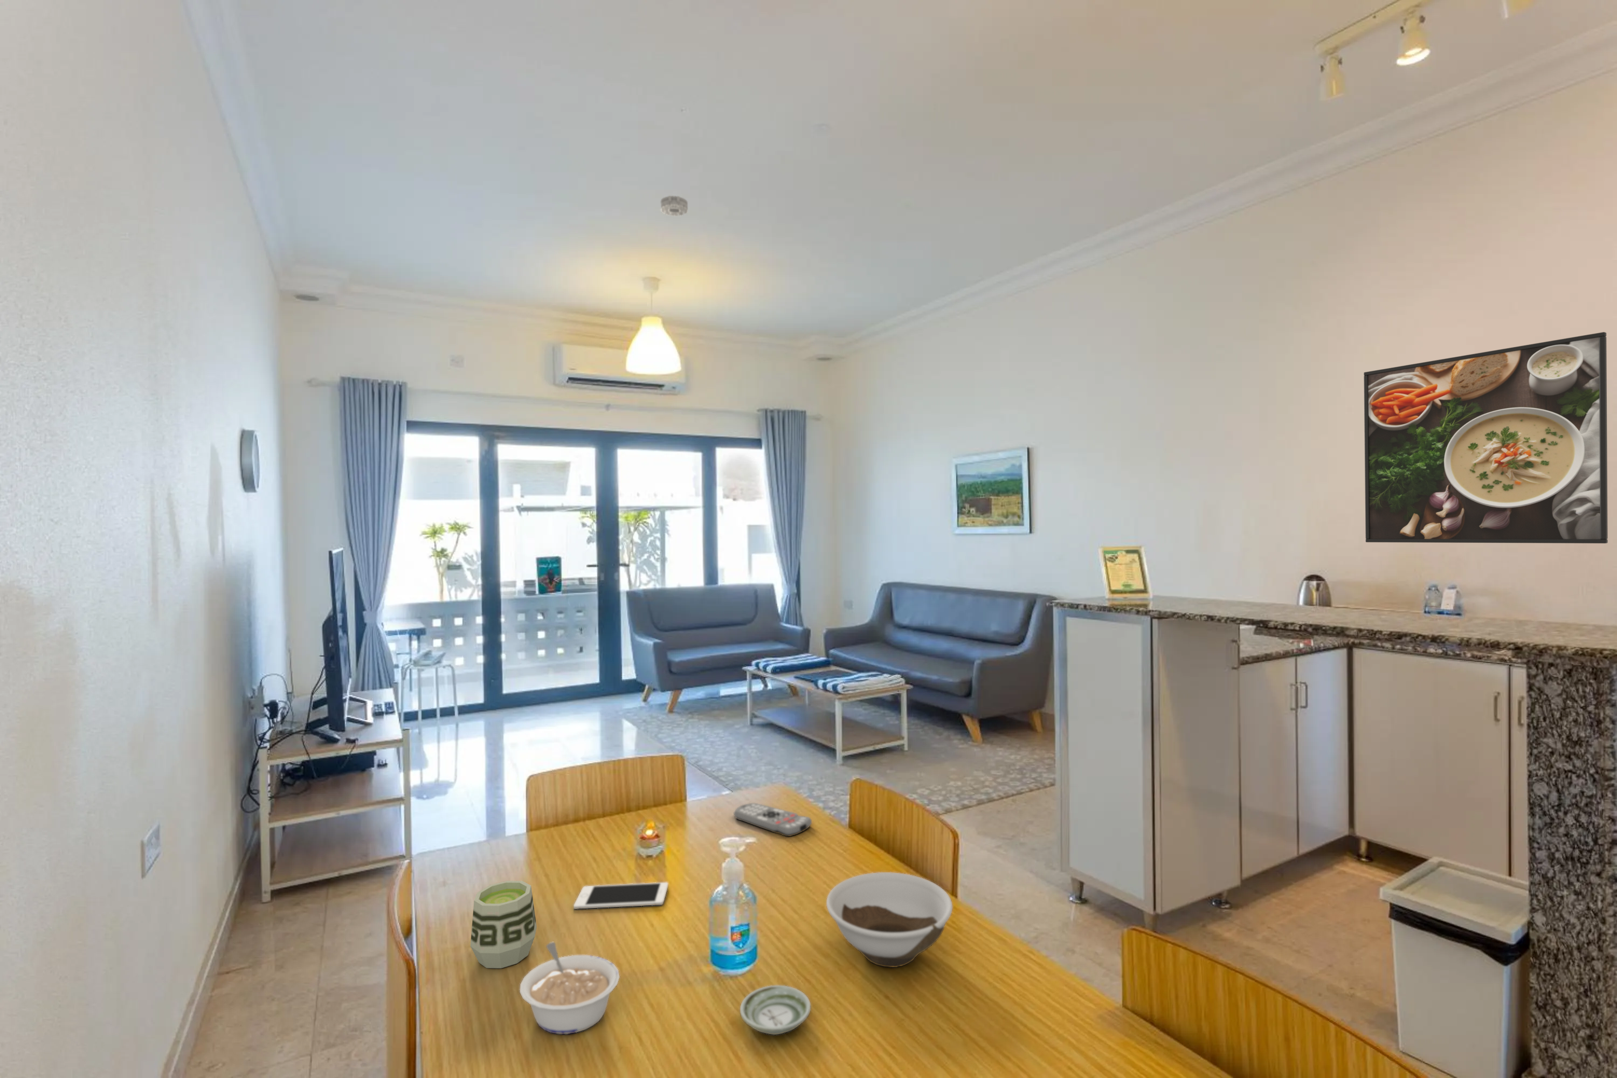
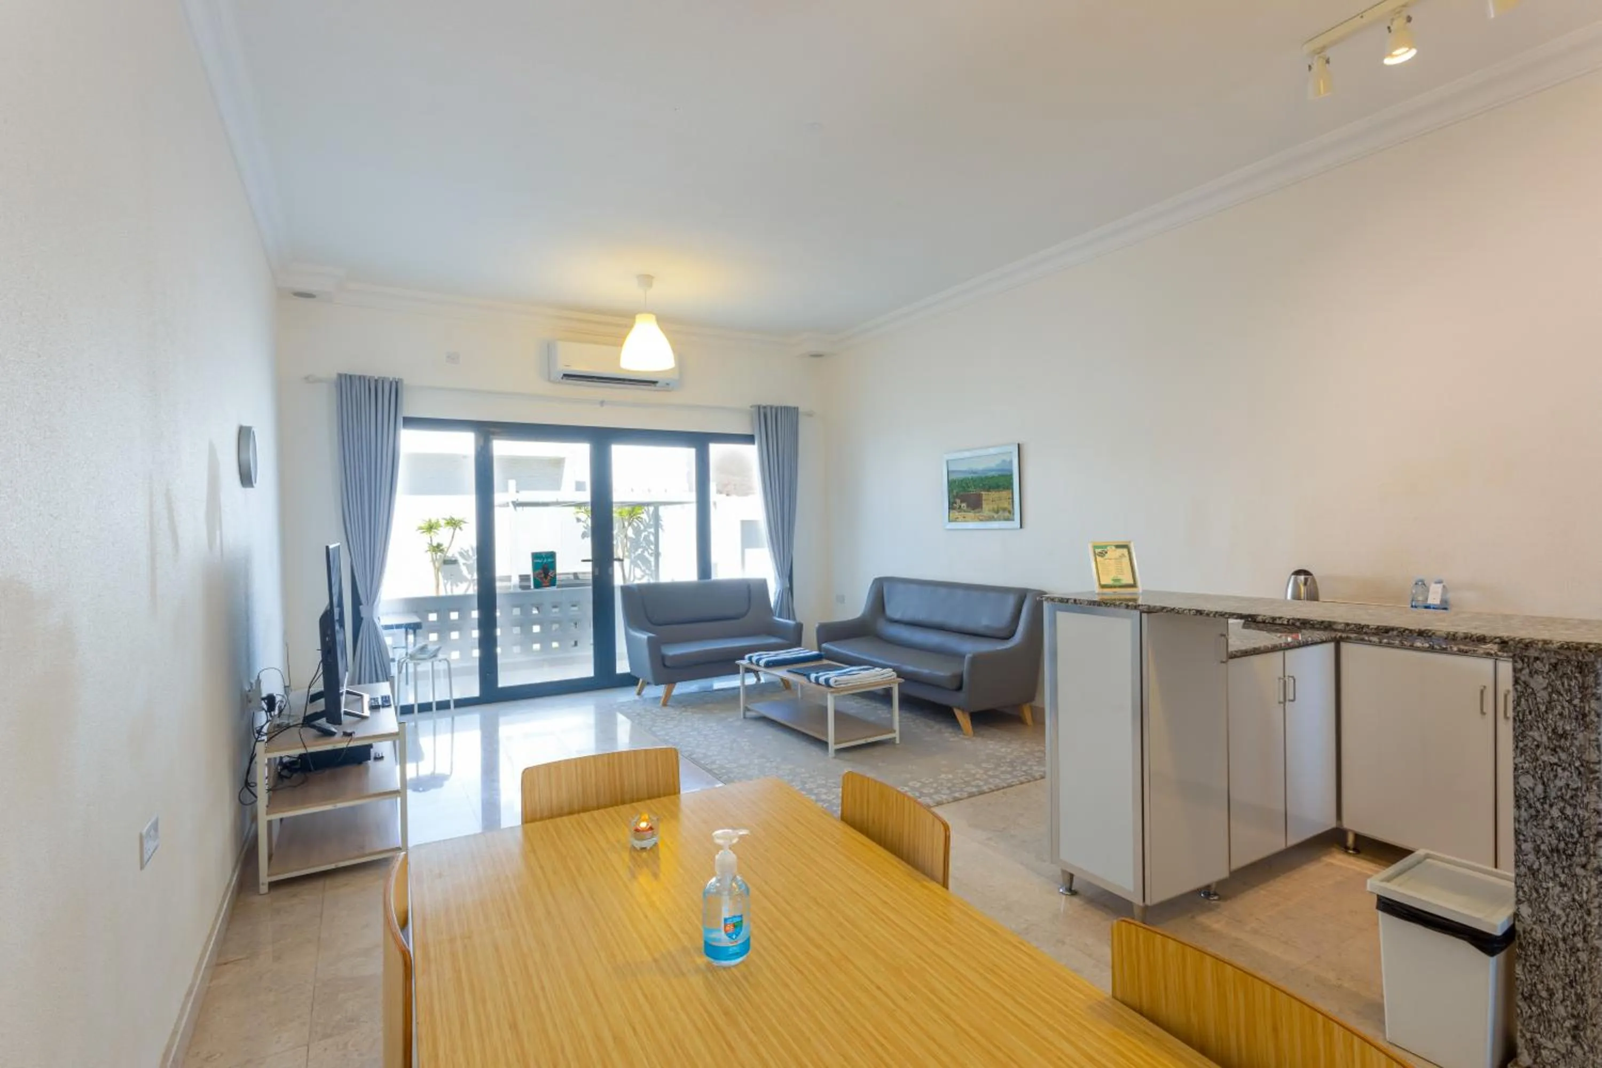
- remote control [733,802,812,837]
- saucer [740,984,811,1036]
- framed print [1363,332,1609,544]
- cup [470,881,538,969]
- cell phone [573,882,669,910]
- legume [519,942,621,1035]
- smoke detector [661,195,688,217]
- bowl [825,871,953,969]
